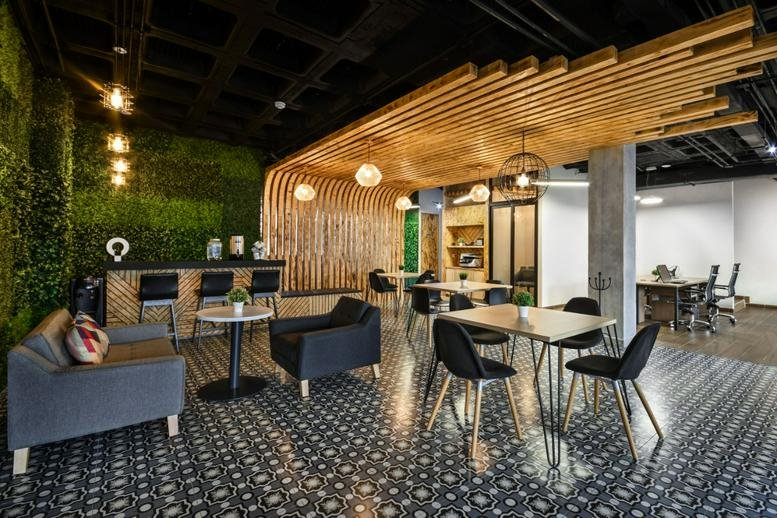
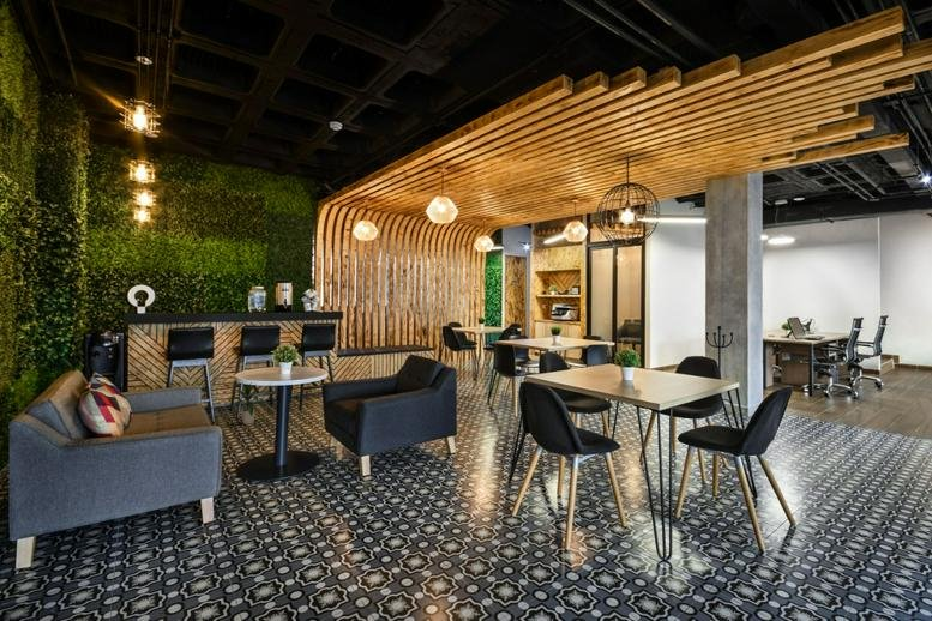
+ indoor plant [227,380,266,426]
